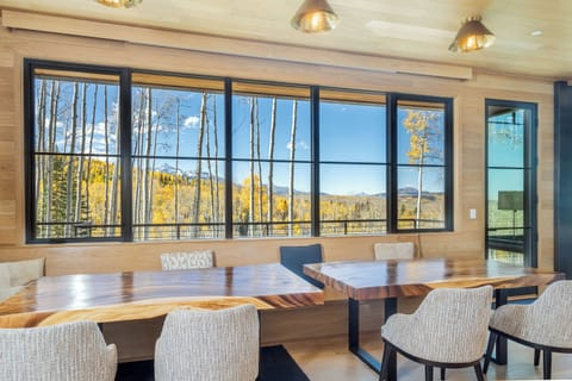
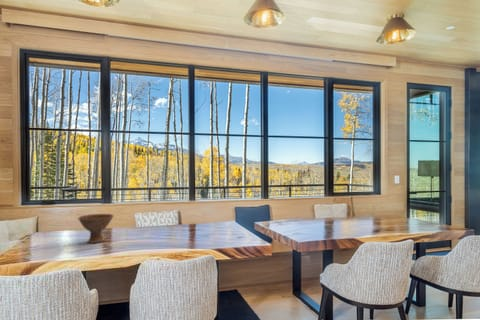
+ bowl [77,213,115,244]
